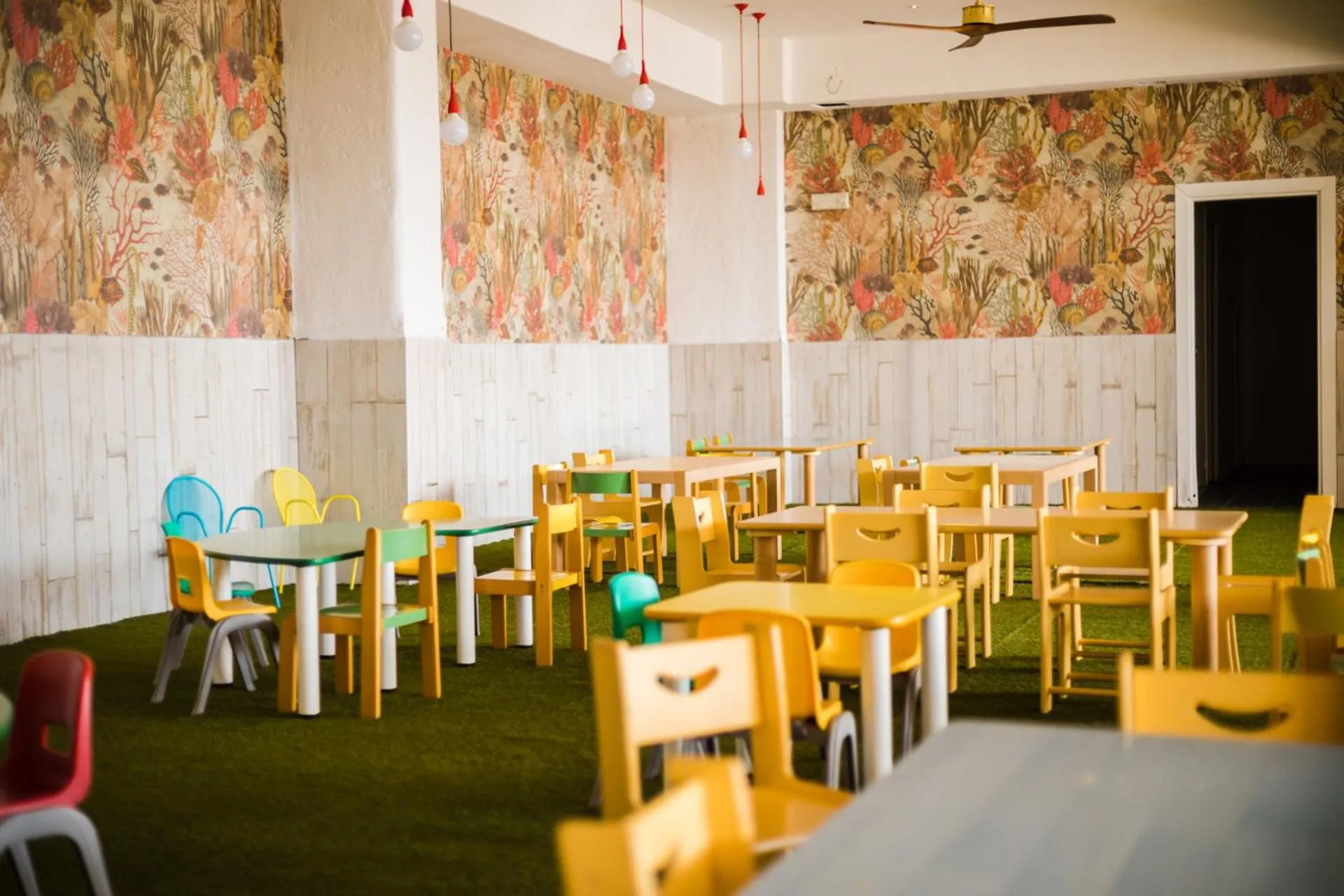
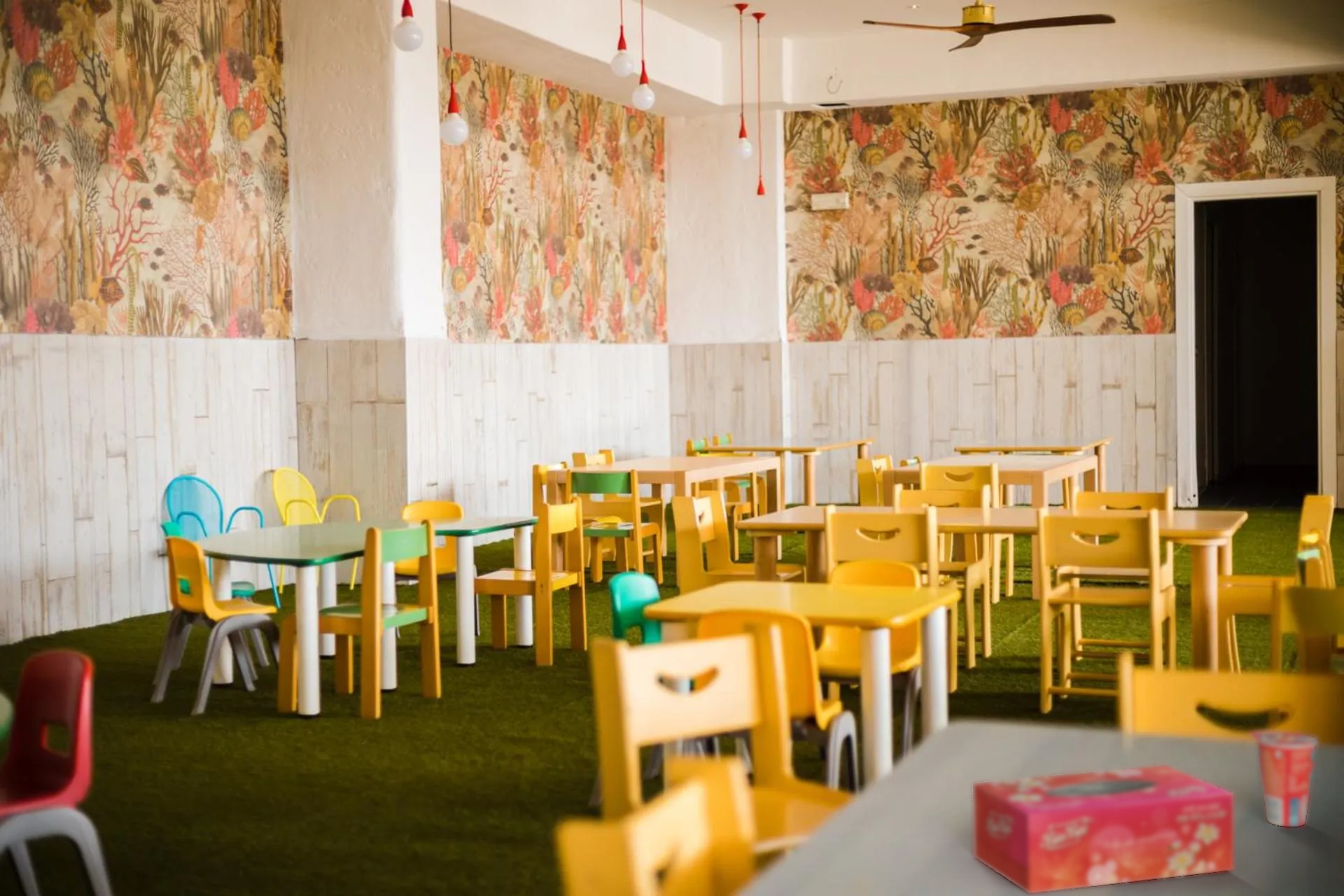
+ cup [1248,731,1319,827]
+ tissue box [972,764,1234,895]
